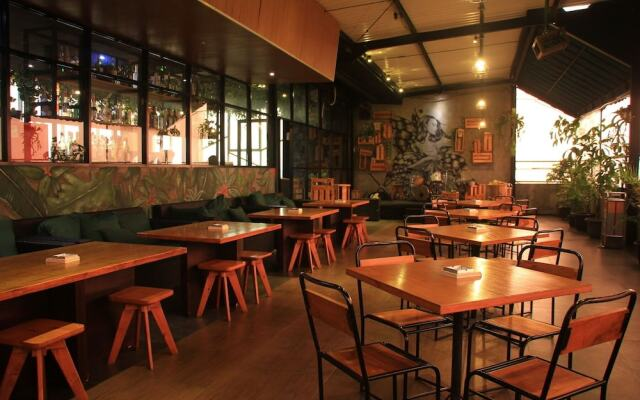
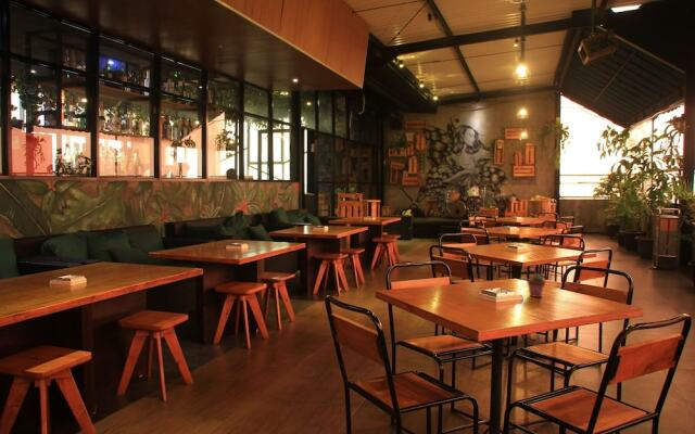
+ potted succulent [526,272,546,298]
